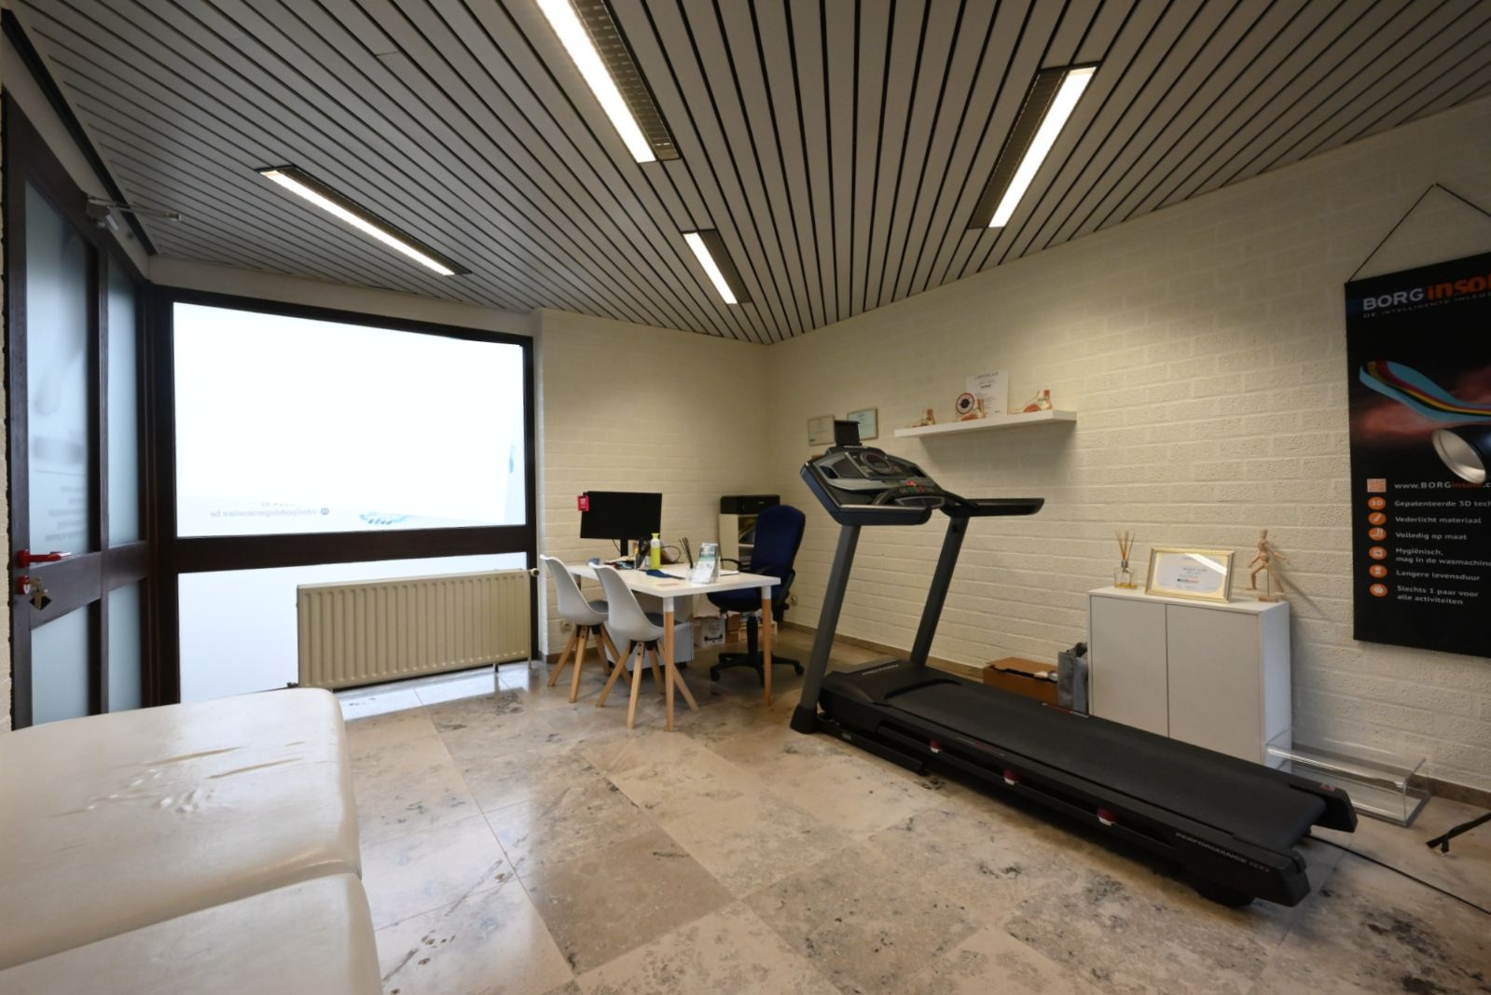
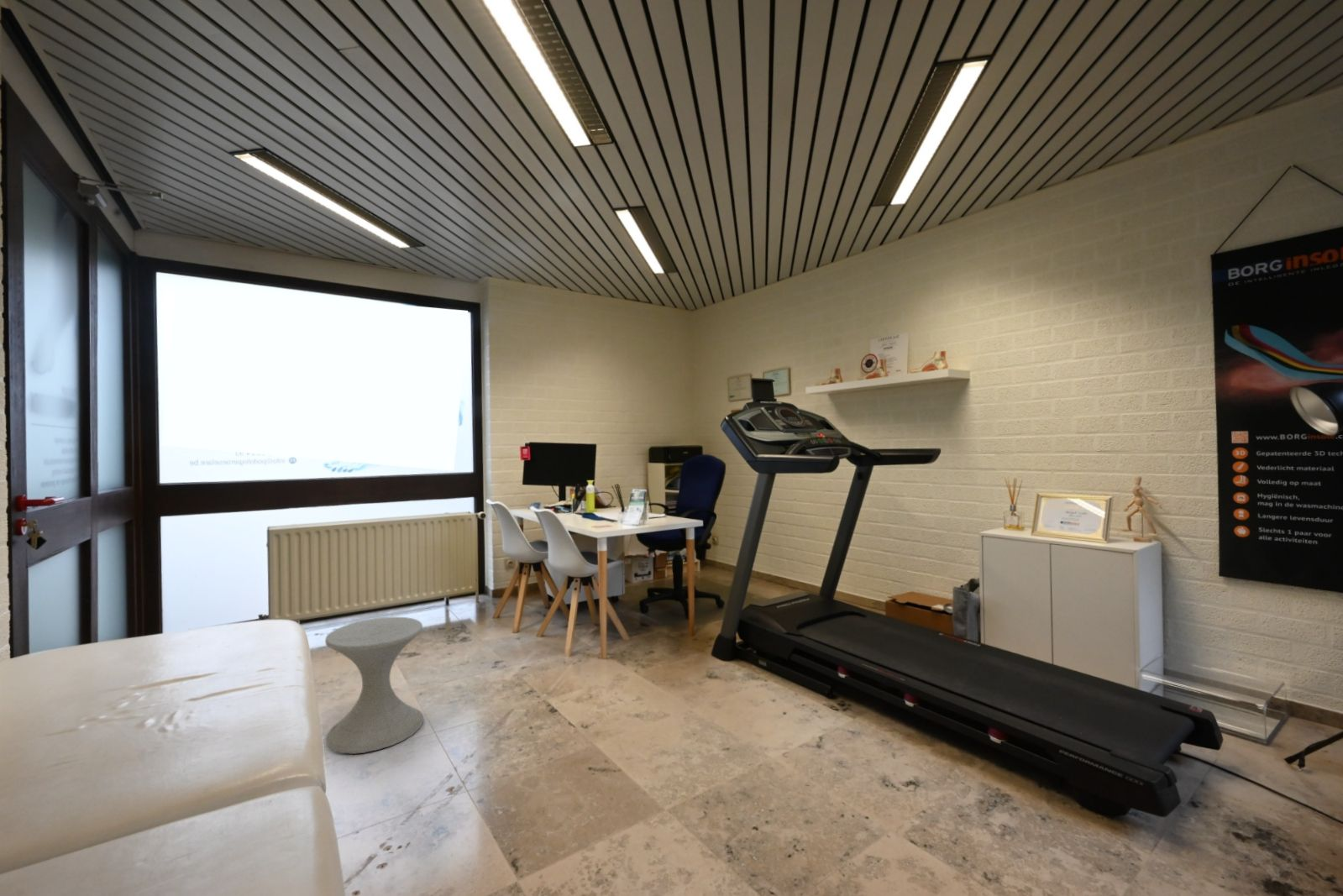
+ side table [324,616,424,755]
